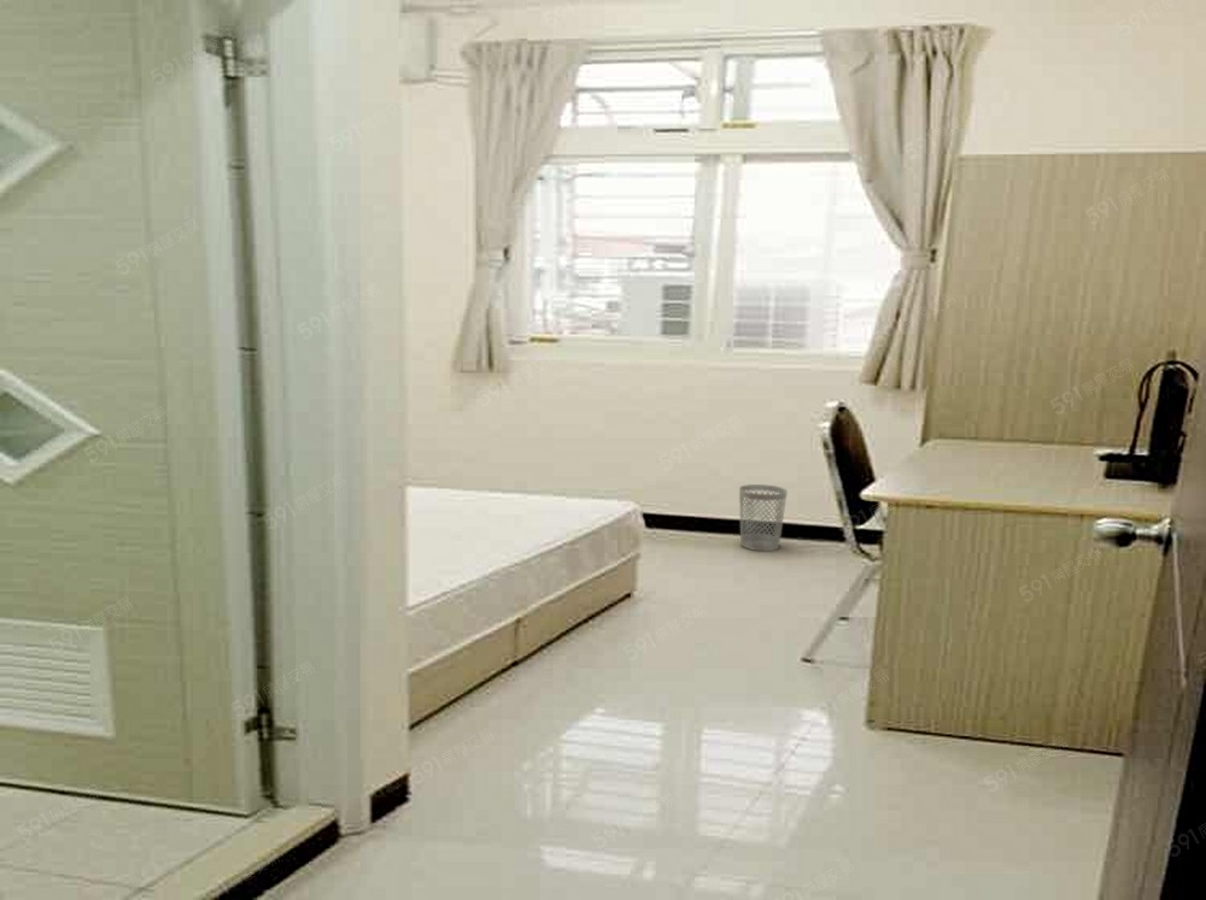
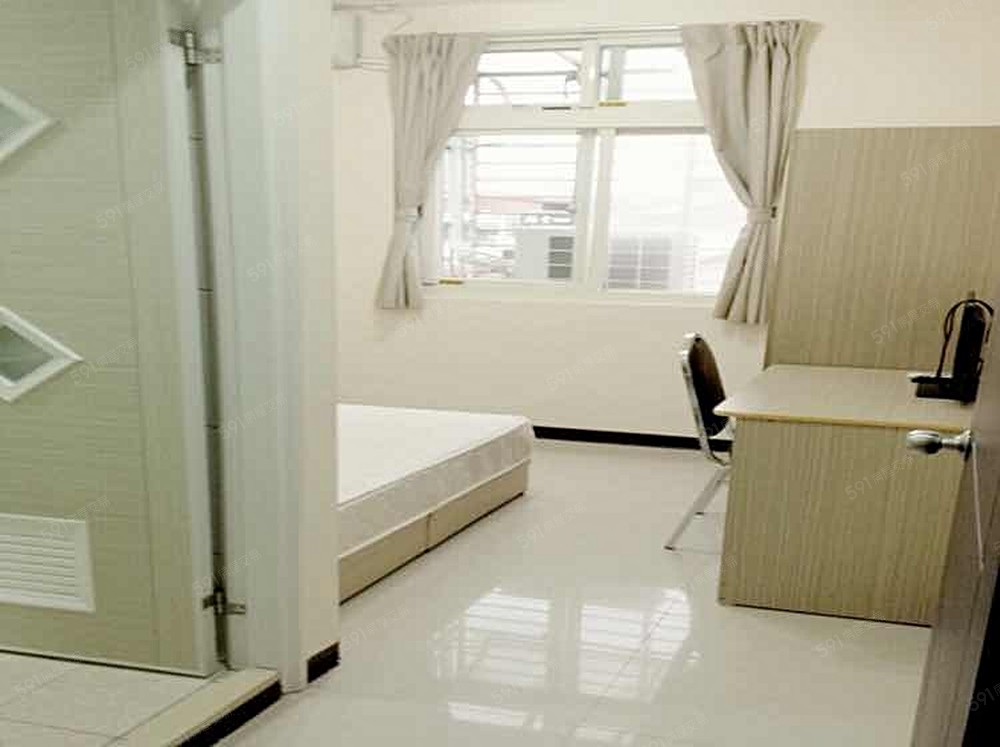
- wastebasket [738,483,789,552]
